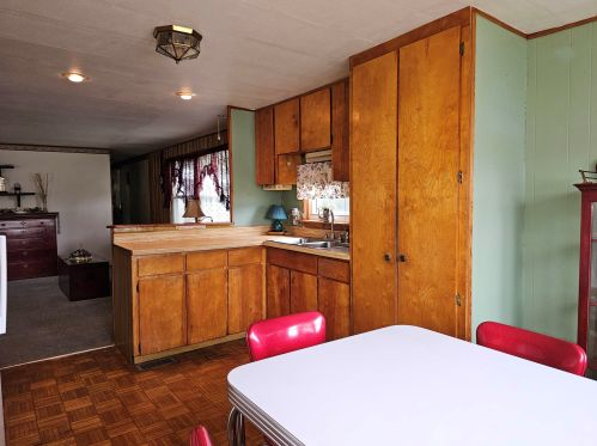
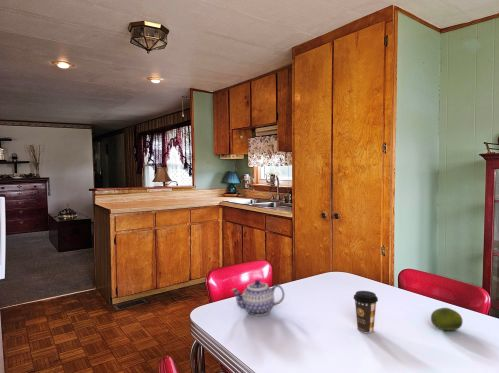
+ fruit [430,307,464,331]
+ teapot [231,279,285,317]
+ coffee cup [352,290,379,334]
